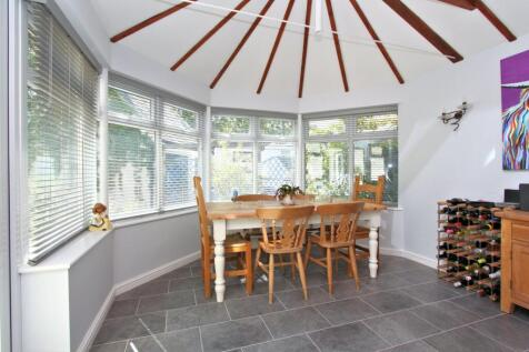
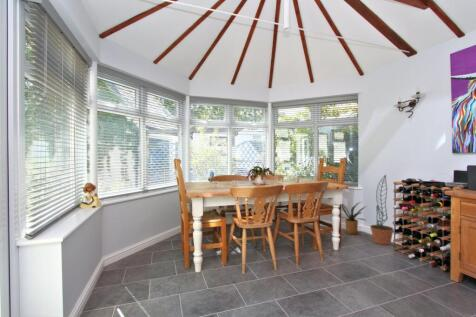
+ decorative plant [369,174,394,246]
+ house plant [340,201,368,235]
